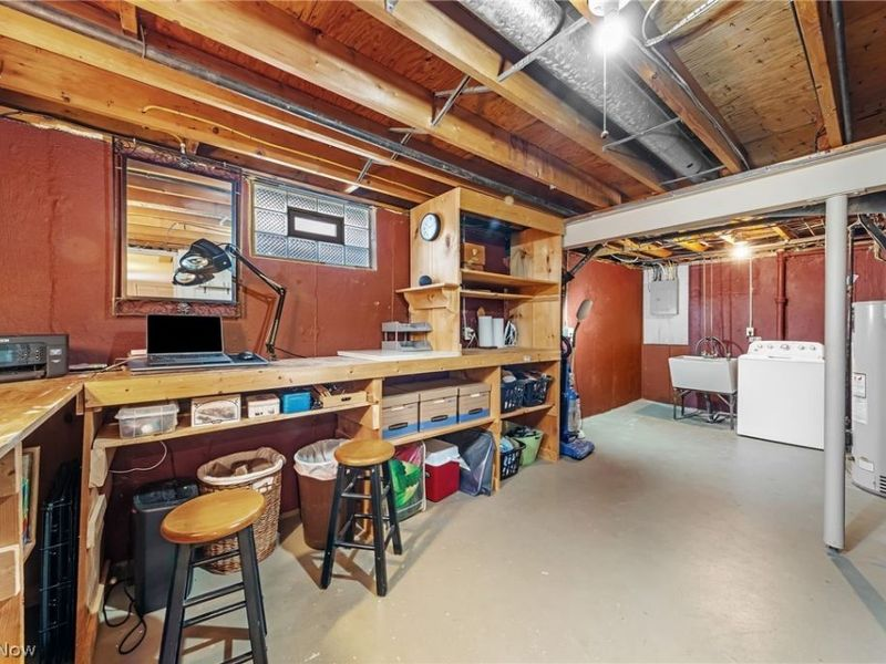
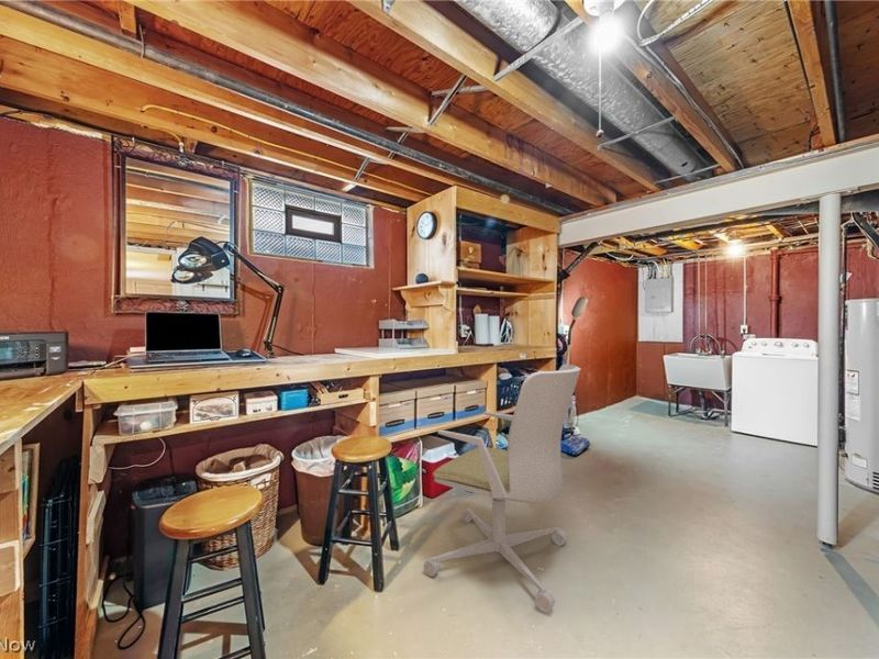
+ office chair [423,362,582,614]
